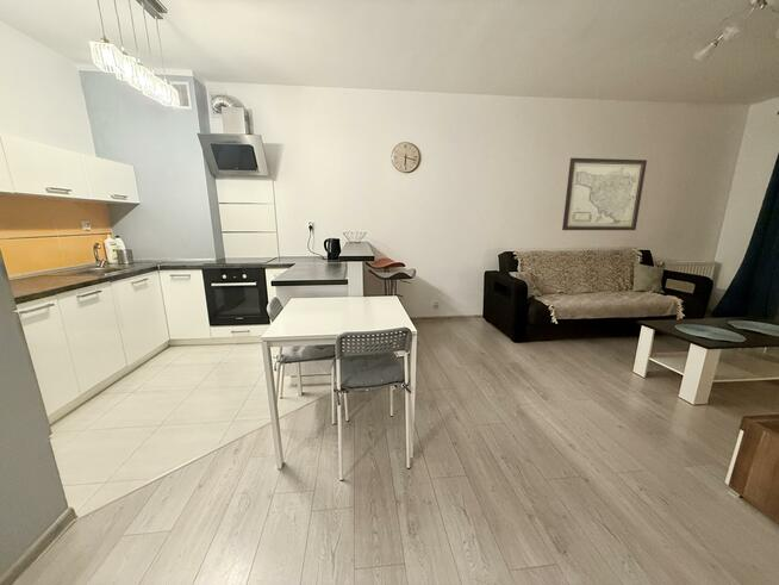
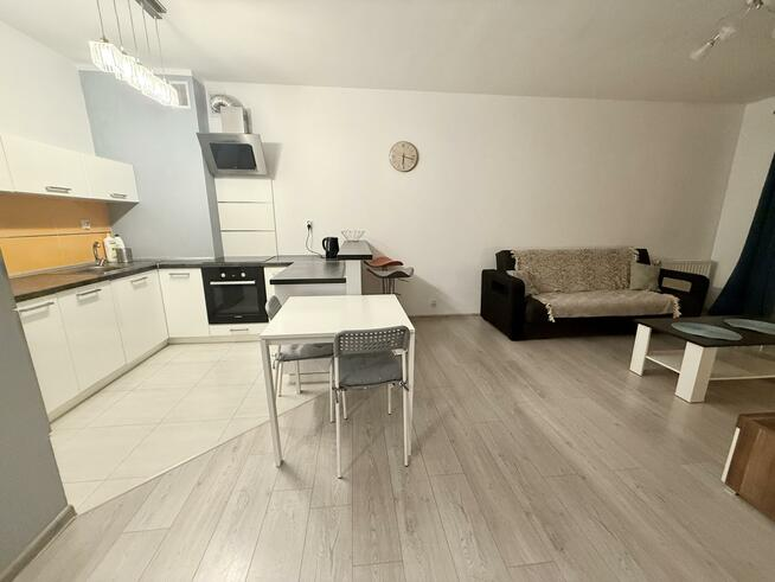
- wall art [561,157,648,231]
